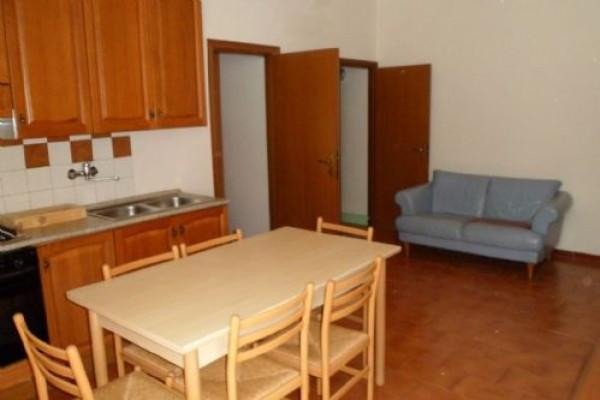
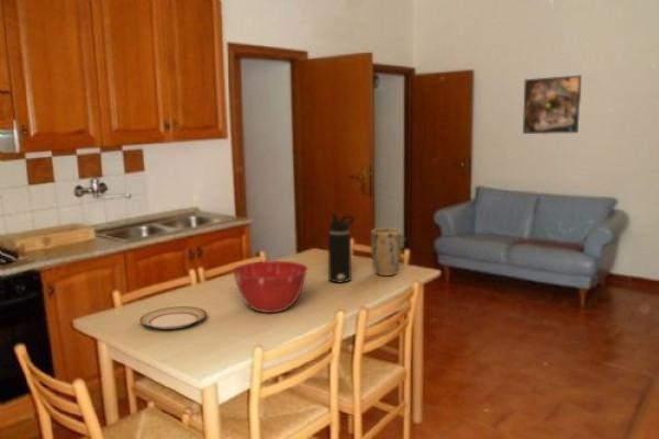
+ plate [138,305,208,330]
+ mixing bowl [232,260,309,314]
+ water bottle [327,212,356,283]
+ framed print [522,75,582,135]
+ plant pot [370,227,402,277]
